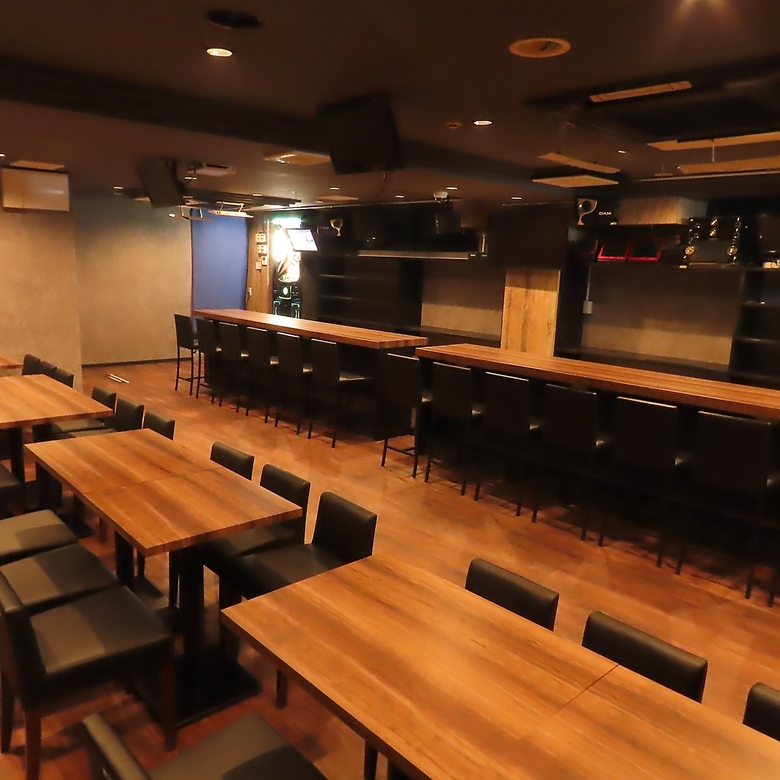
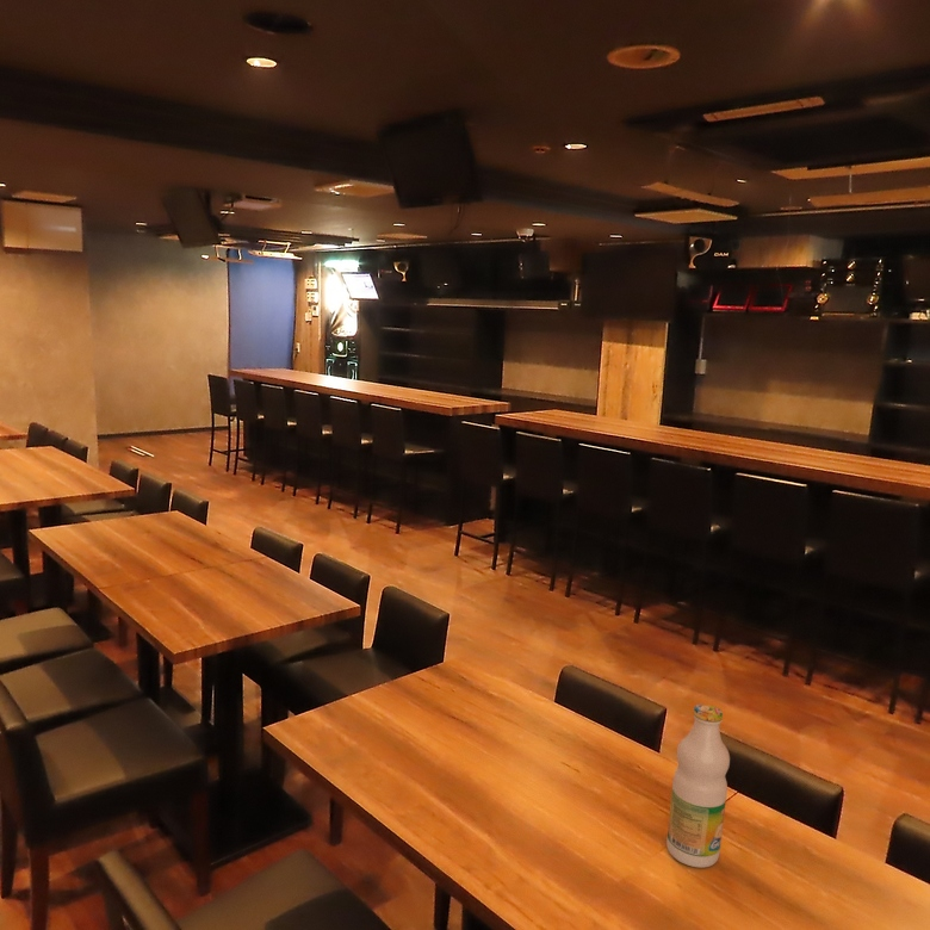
+ bottle [665,703,731,869]
